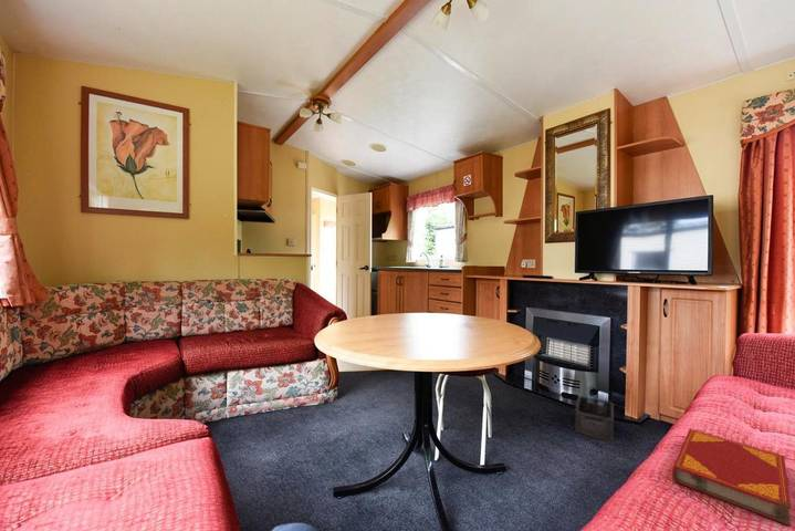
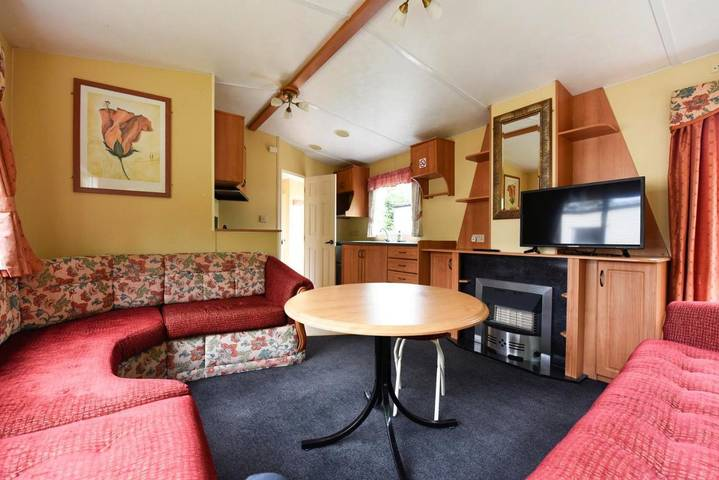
- storage bin [574,395,615,441]
- hardback book [670,428,792,528]
